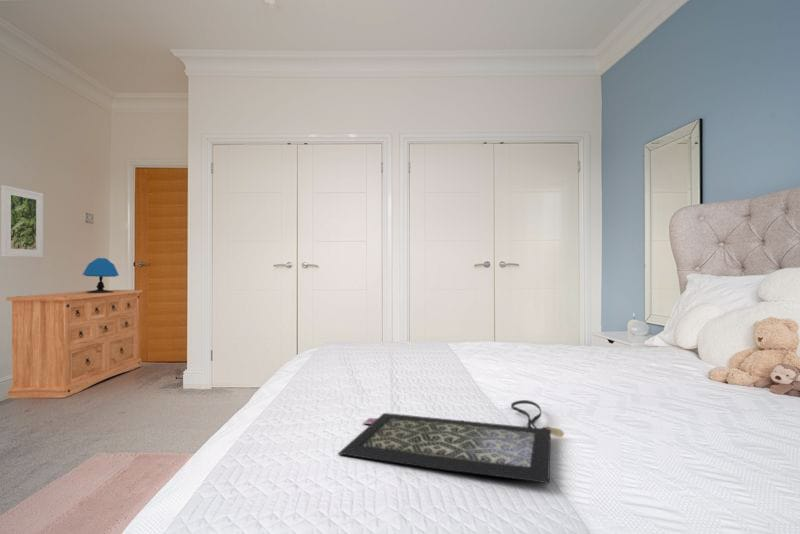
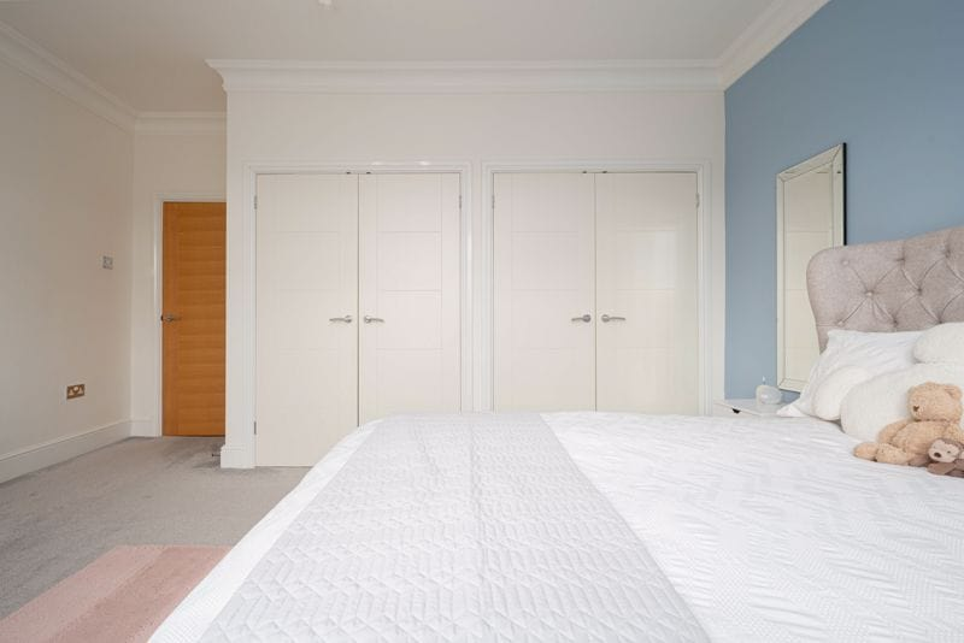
- table lamp [81,257,120,293]
- dresser [5,289,143,399]
- clutch bag [337,399,565,484]
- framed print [0,184,44,258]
